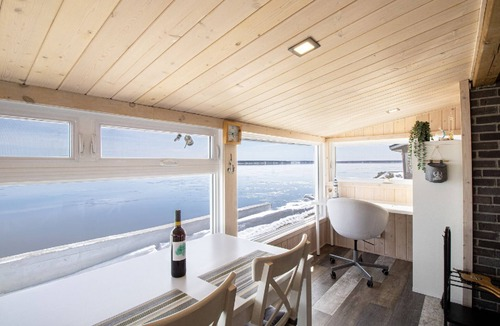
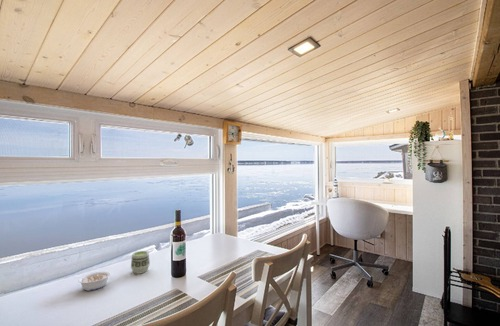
+ cup [130,250,151,275]
+ legume [73,271,111,292]
